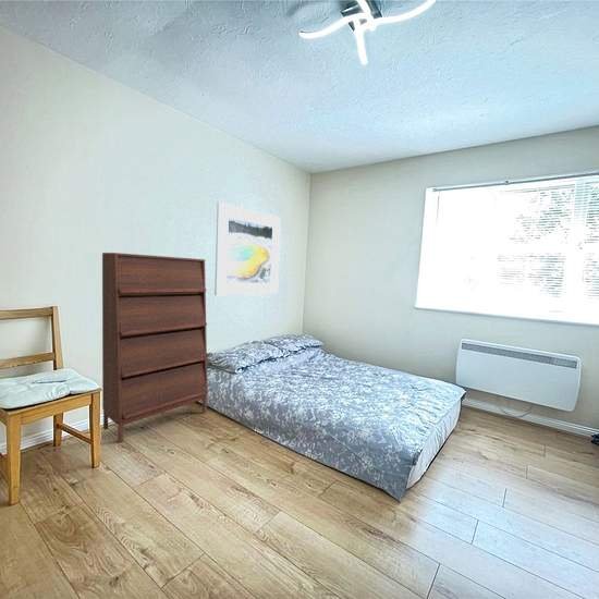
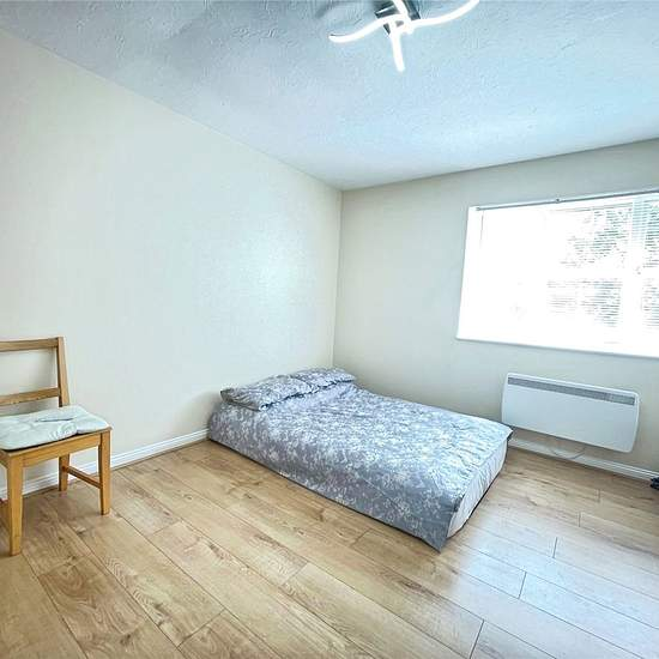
- shoe cabinet [101,252,209,444]
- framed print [213,200,282,296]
